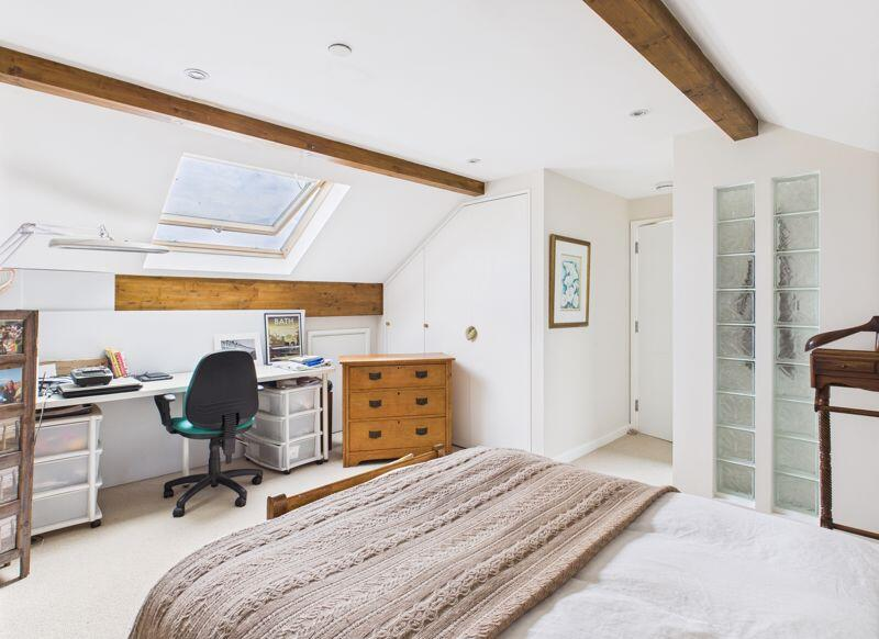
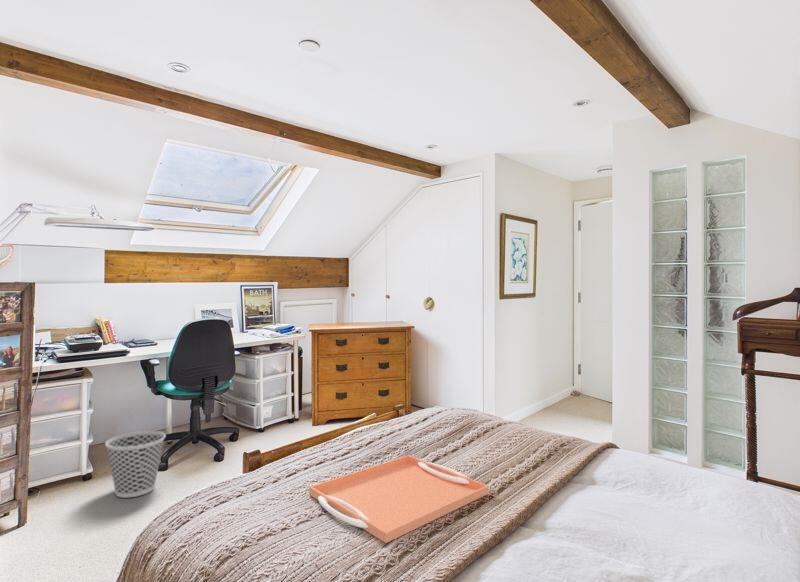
+ serving tray [308,454,490,544]
+ wastebasket [104,430,167,499]
